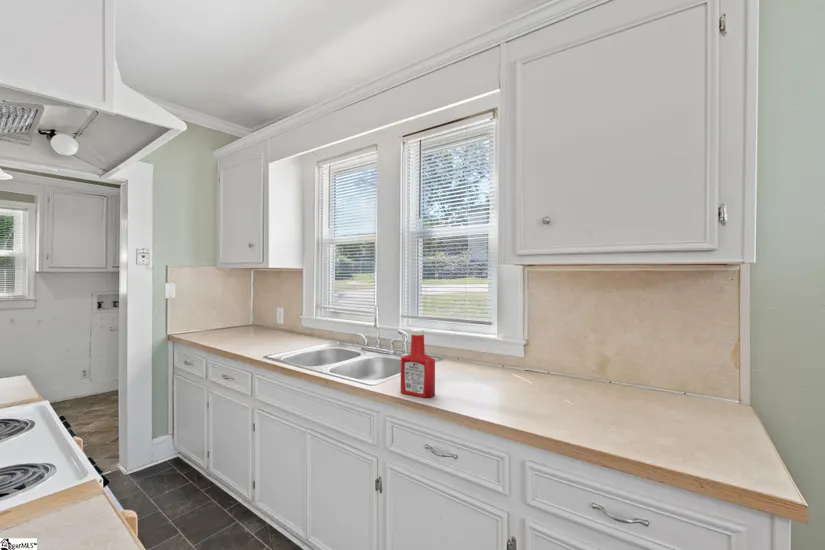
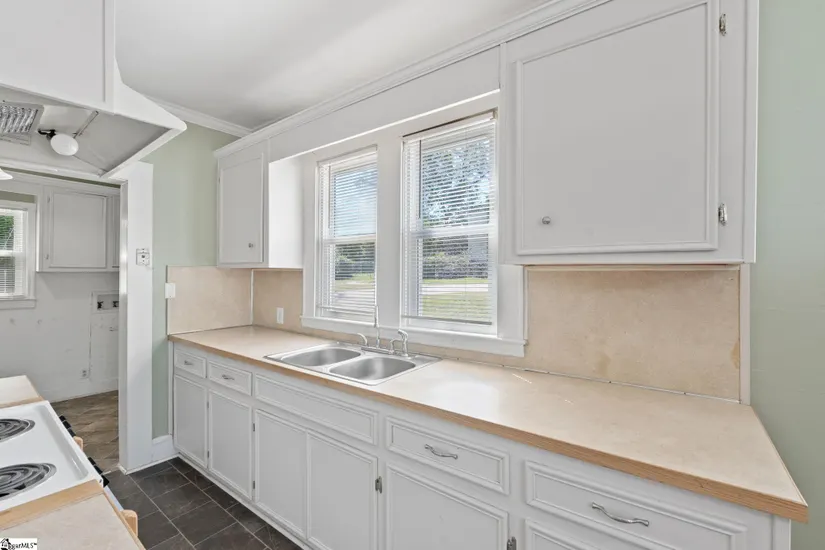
- soap bottle [400,328,436,399]
